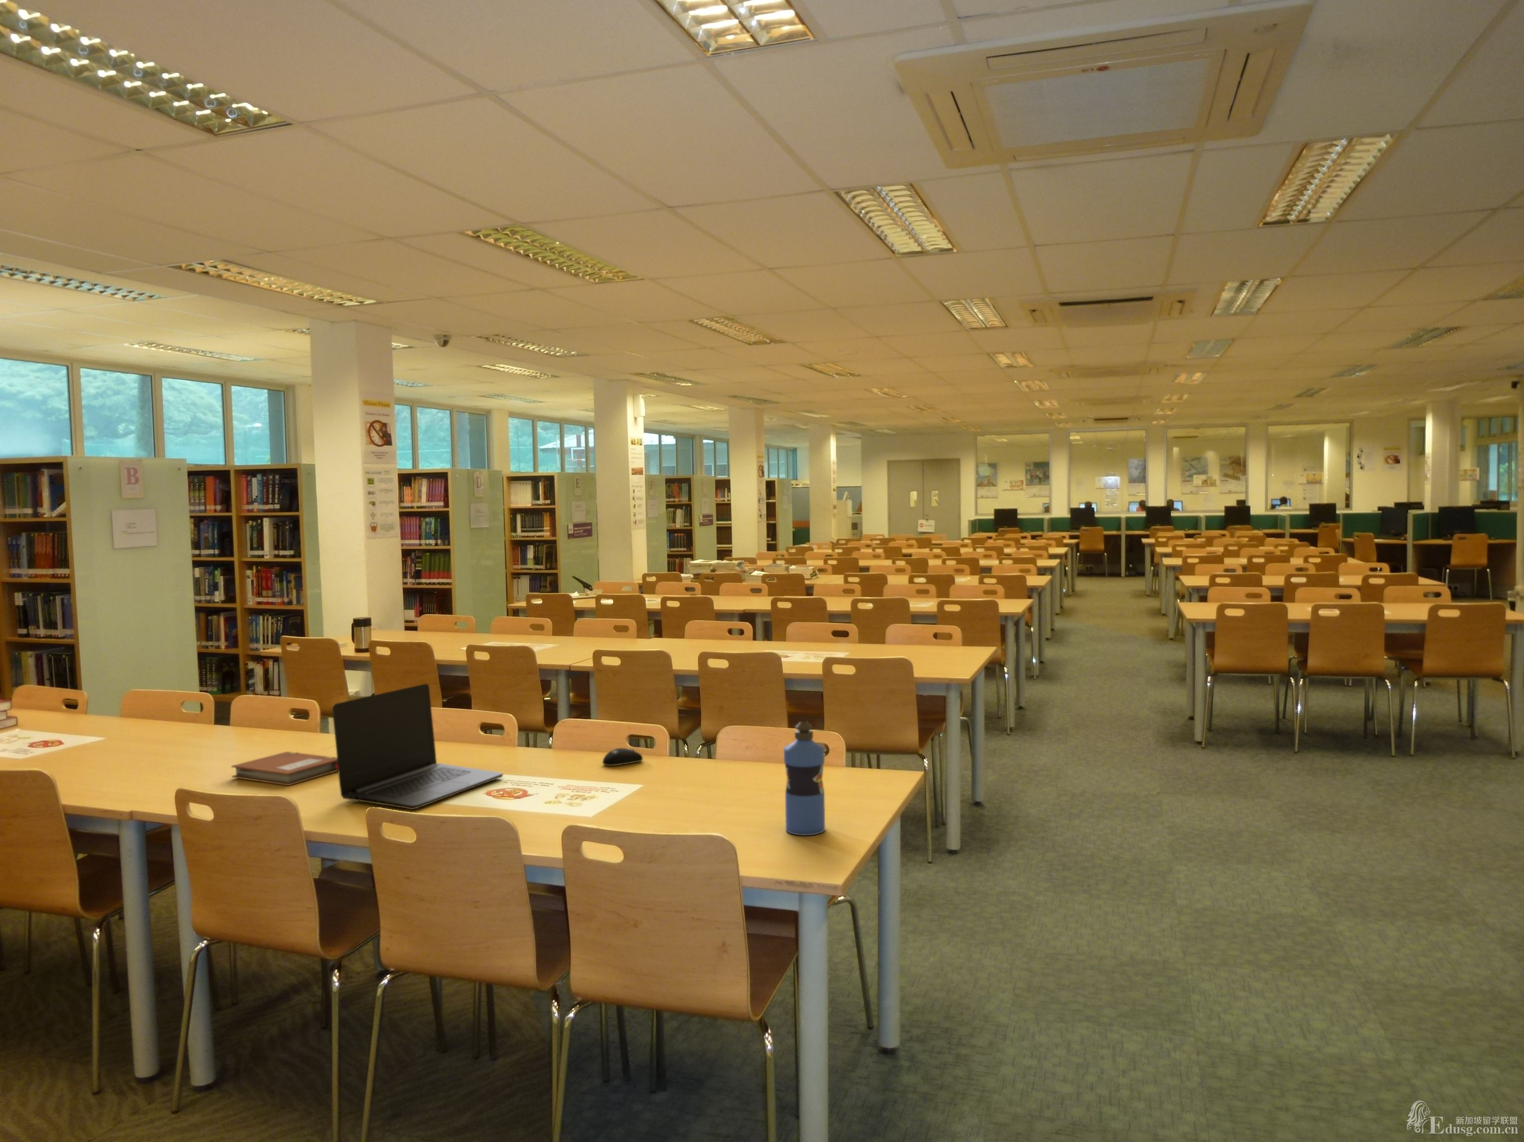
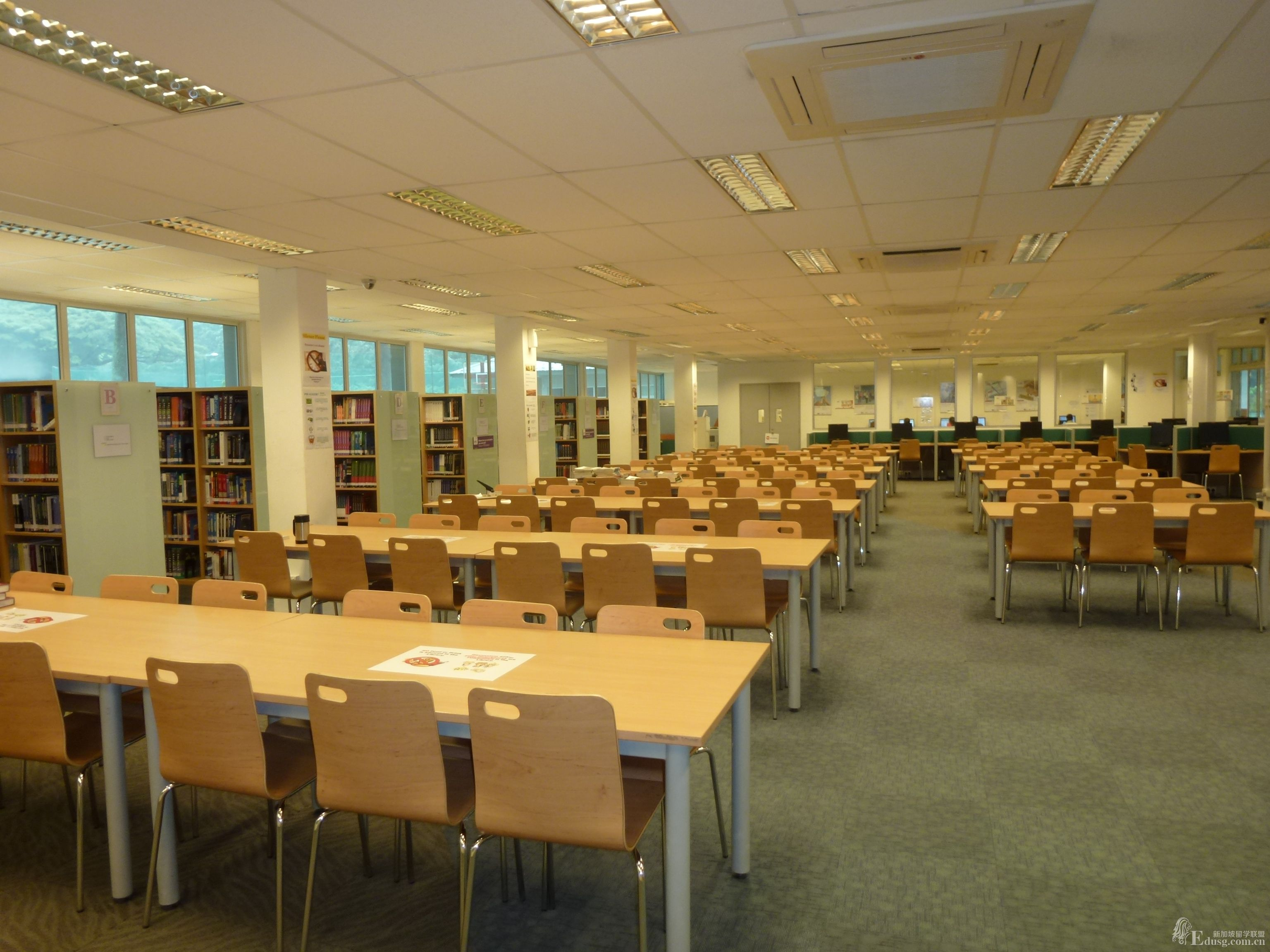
- laptop [331,683,504,810]
- water bottle [784,721,826,836]
- computer mouse [601,747,643,767]
- notebook [230,751,338,786]
